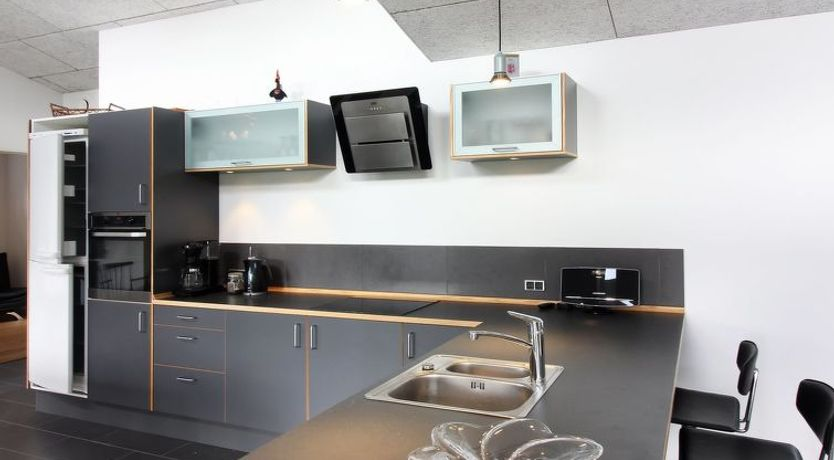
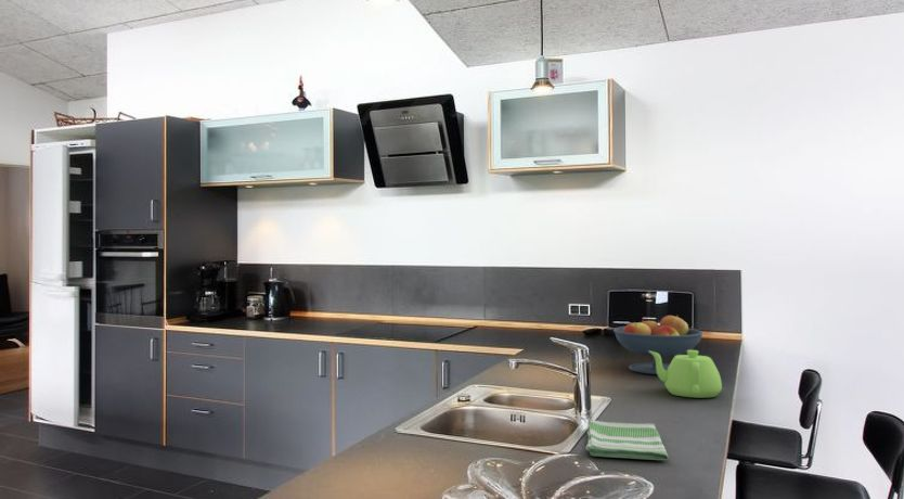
+ fruit bowl [612,315,705,375]
+ dish towel [584,419,670,461]
+ teapot [648,349,723,399]
